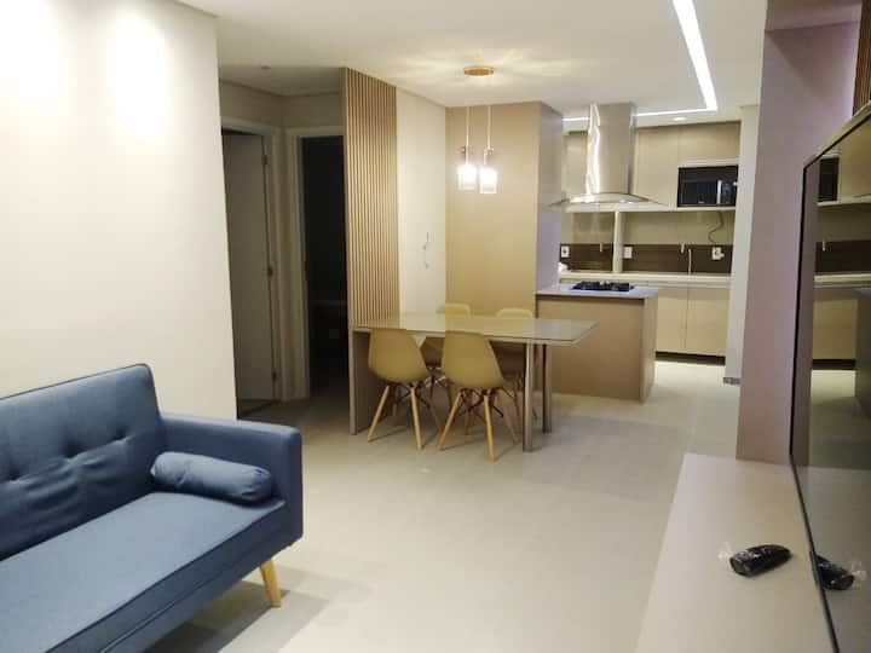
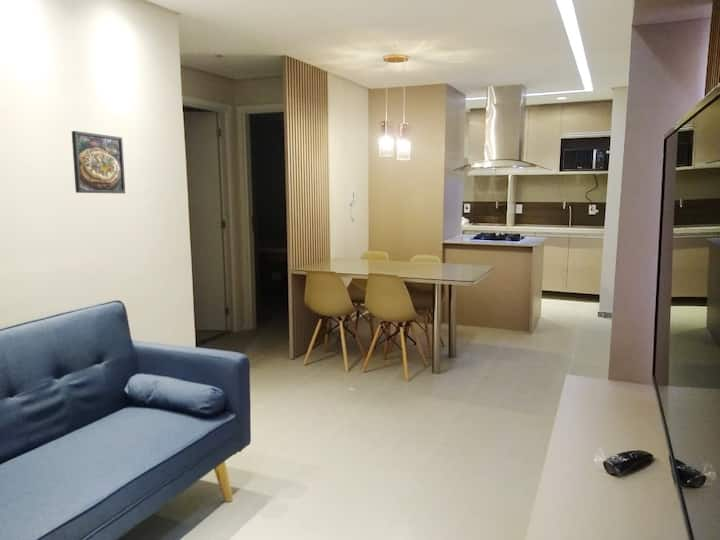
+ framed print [71,130,126,194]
